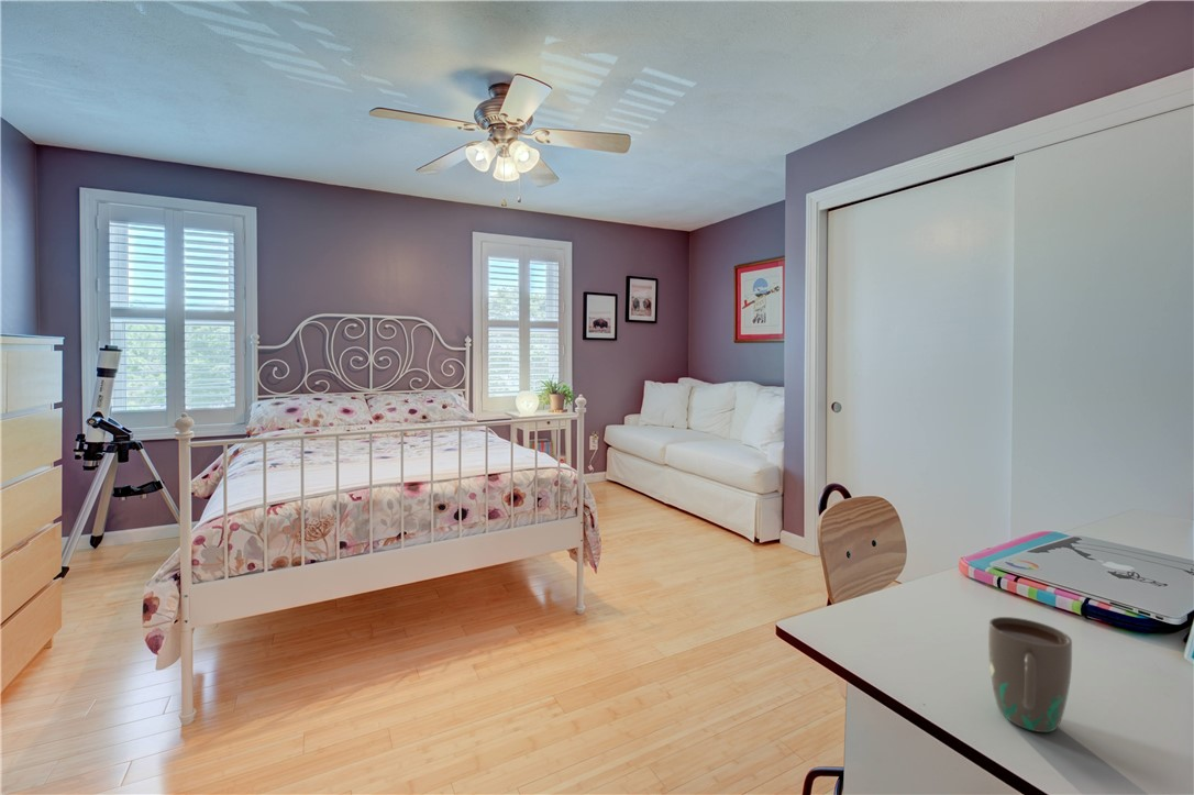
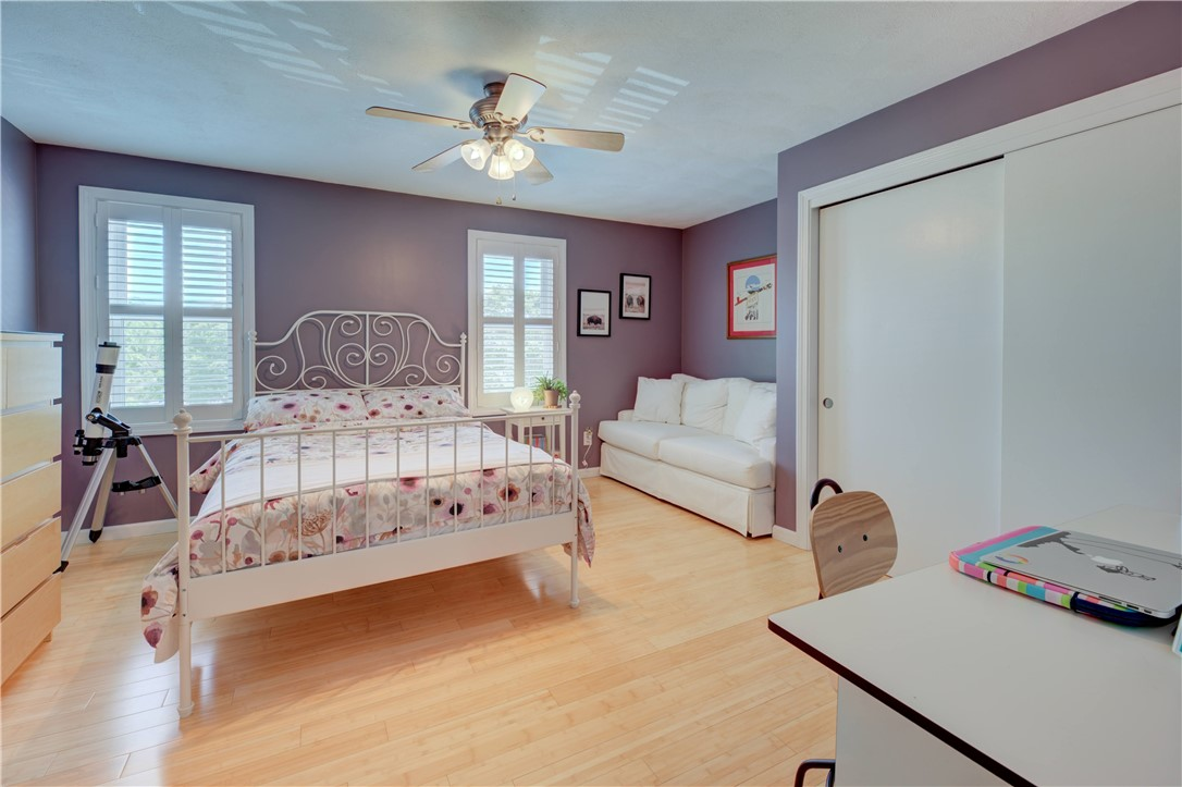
- mug [987,616,1073,733]
